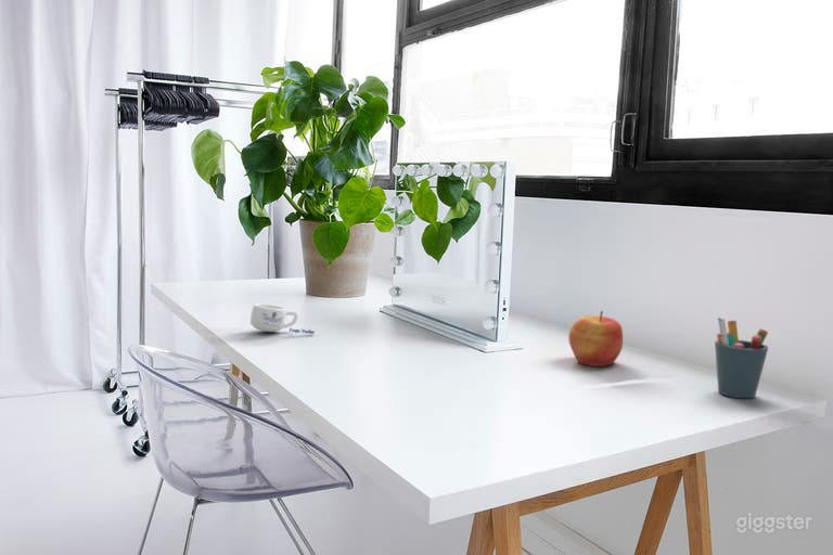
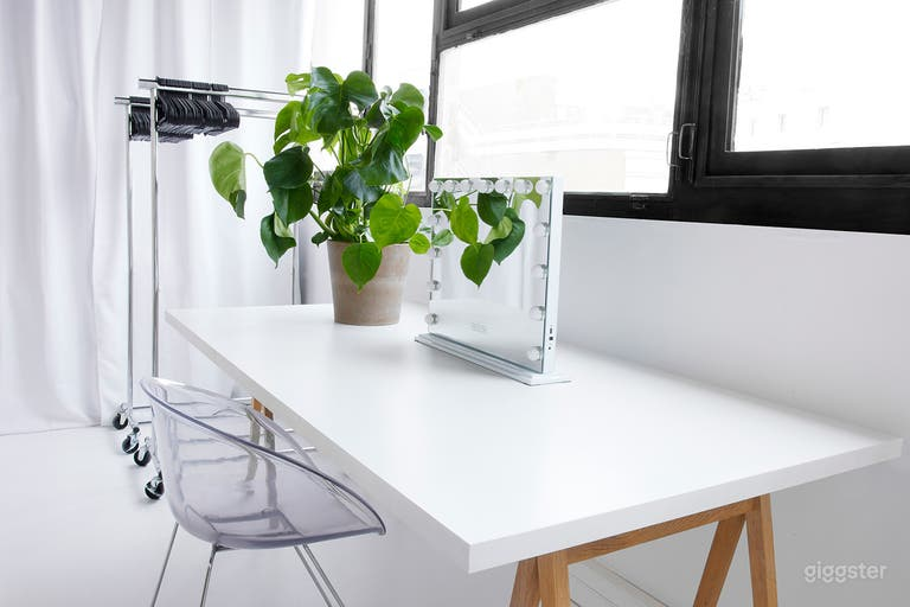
- mug [249,302,316,335]
- apple [567,310,624,367]
- pen holder [714,315,769,399]
